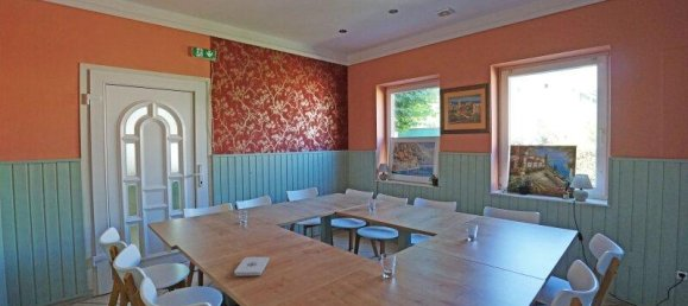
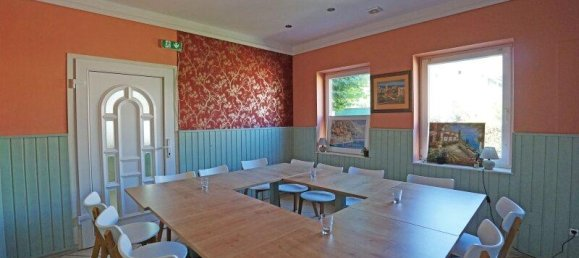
- notepad [233,256,270,278]
